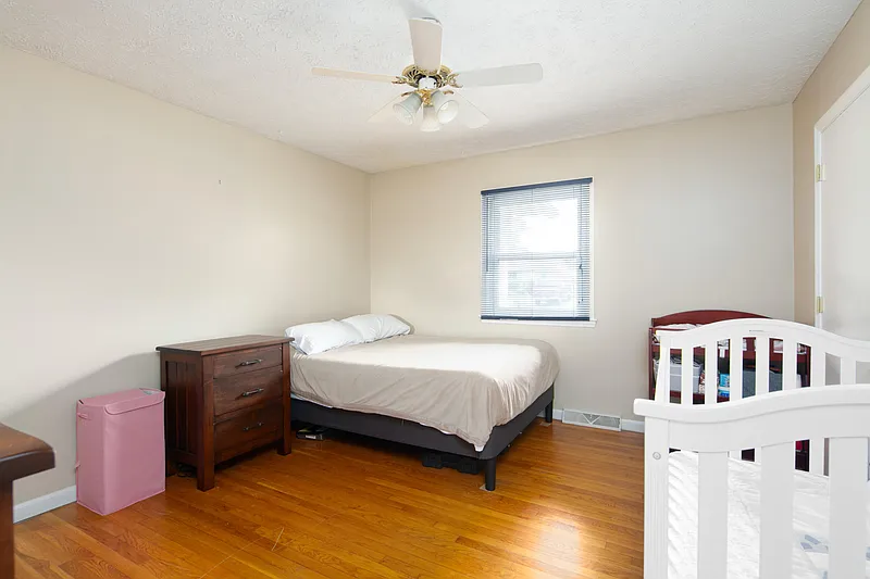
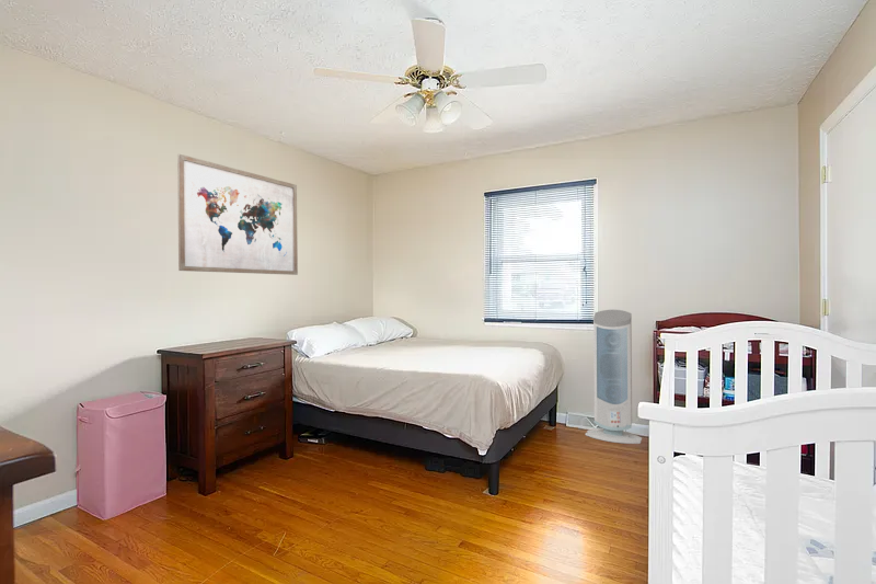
+ air purifier [585,309,643,445]
+ wall art [176,153,299,276]
